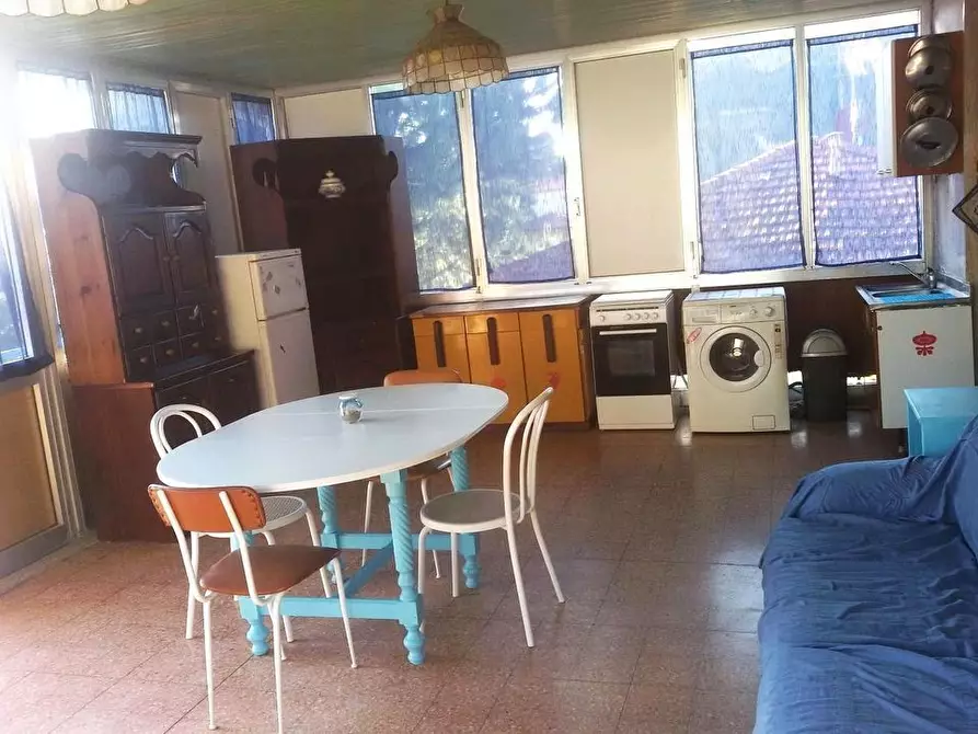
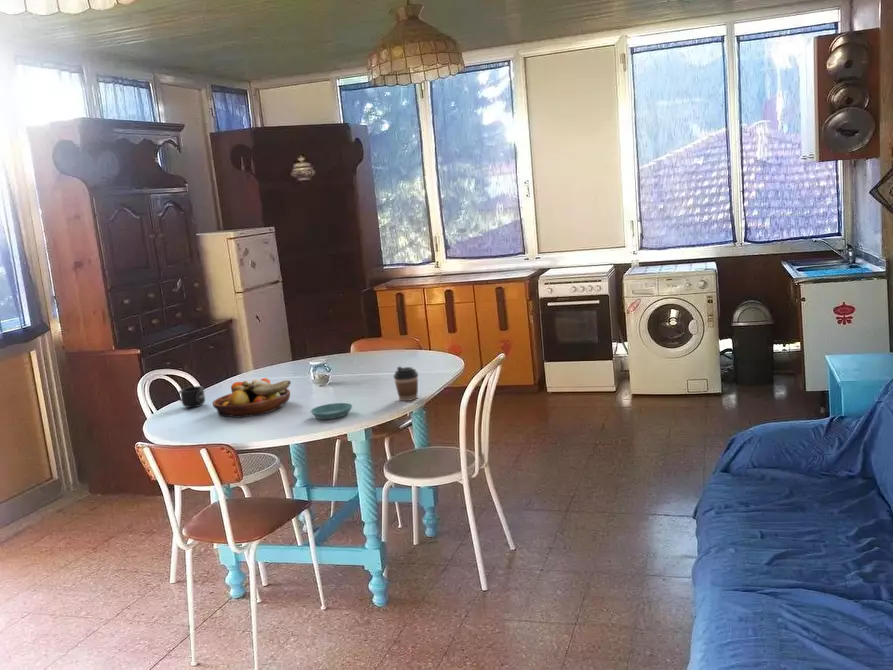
+ saucer [310,402,353,420]
+ coffee cup [393,366,419,402]
+ fruit bowl [212,377,292,419]
+ mug [177,385,206,409]
